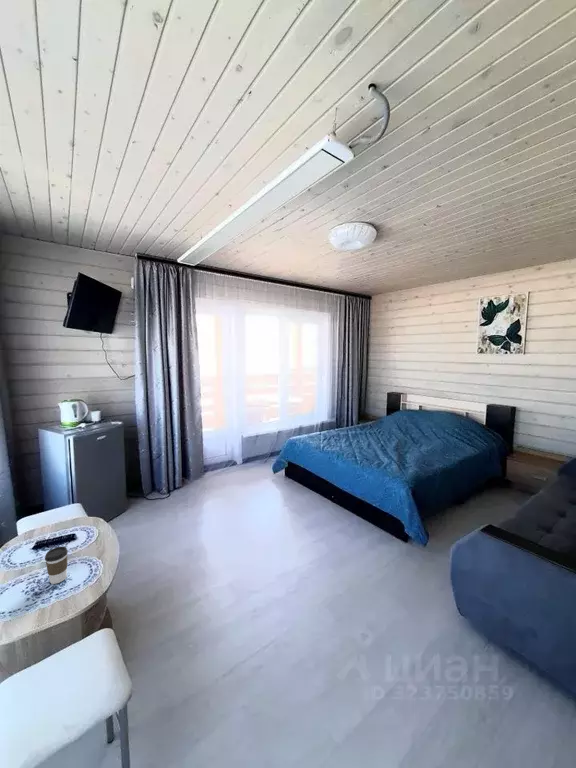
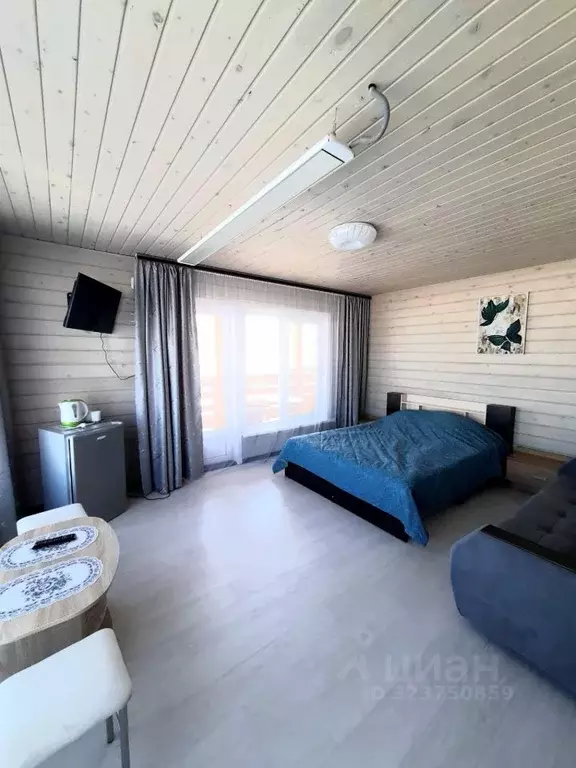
- coffee cup [44,546,69,585]
